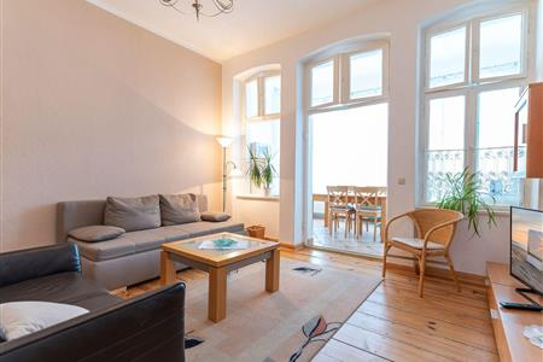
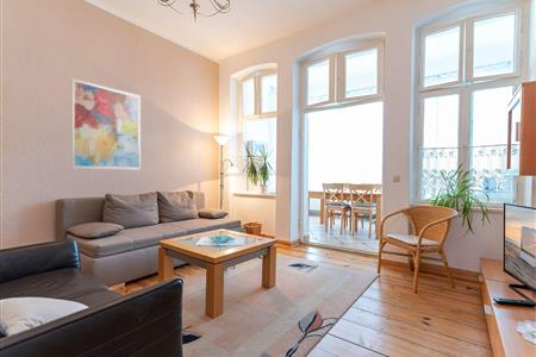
+ wall art [70,77,142,170]
